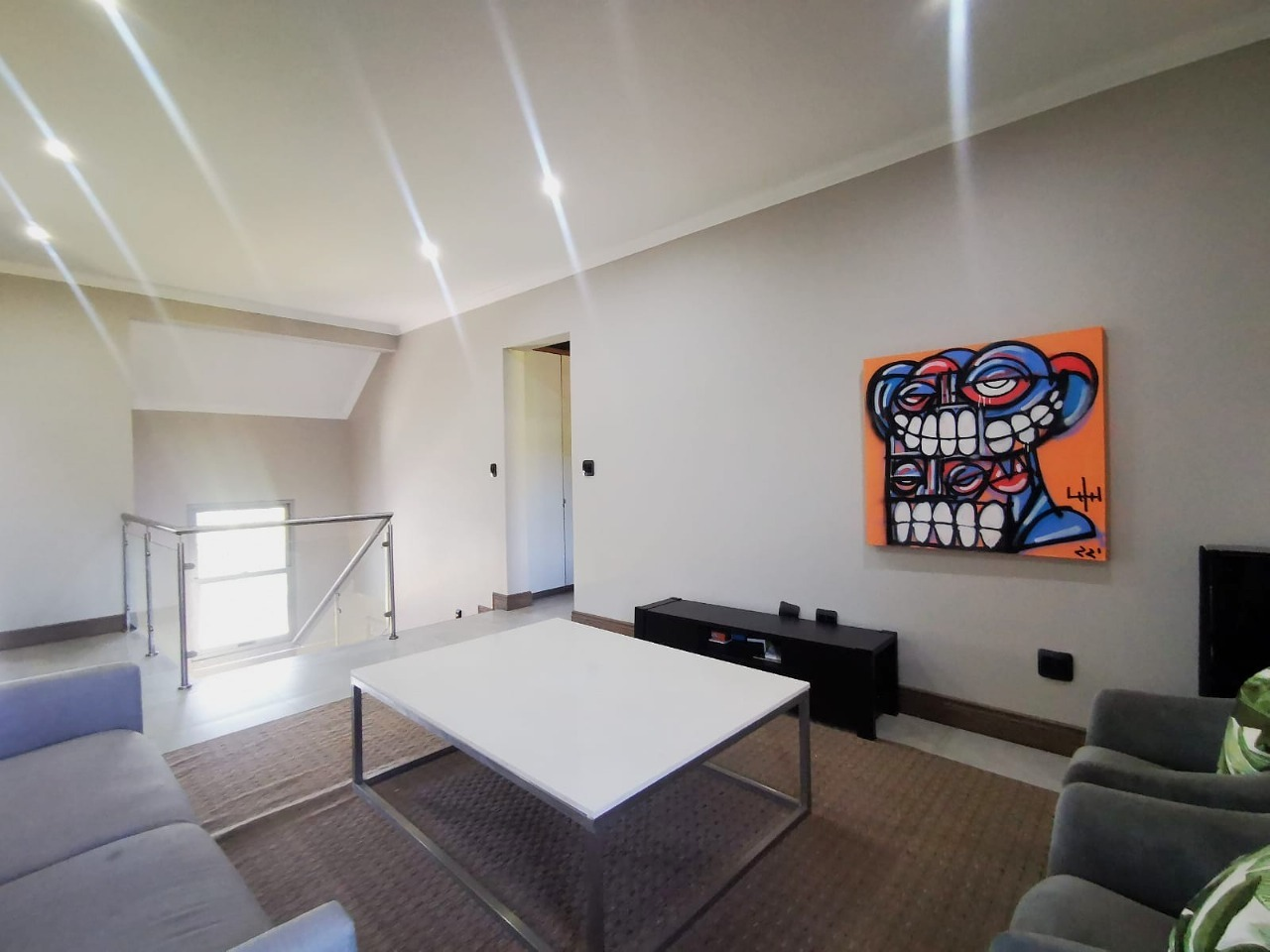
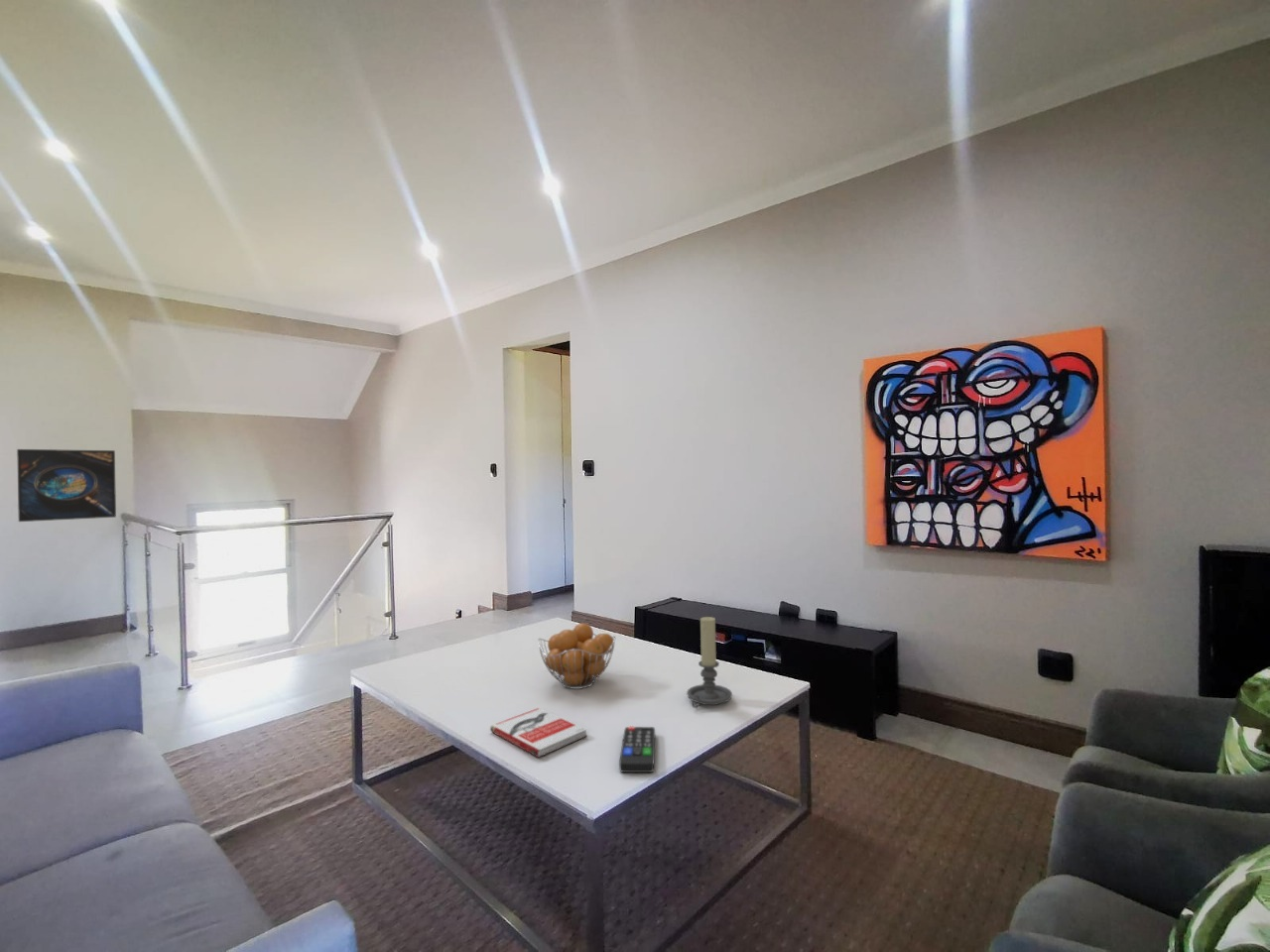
+ remote control [618,725,656,773]
+ candle holder [686,616,733,709]
+ fruit basket [537,622,617,690]
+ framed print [16,448,117,523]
+ book [489,707,588,759]
